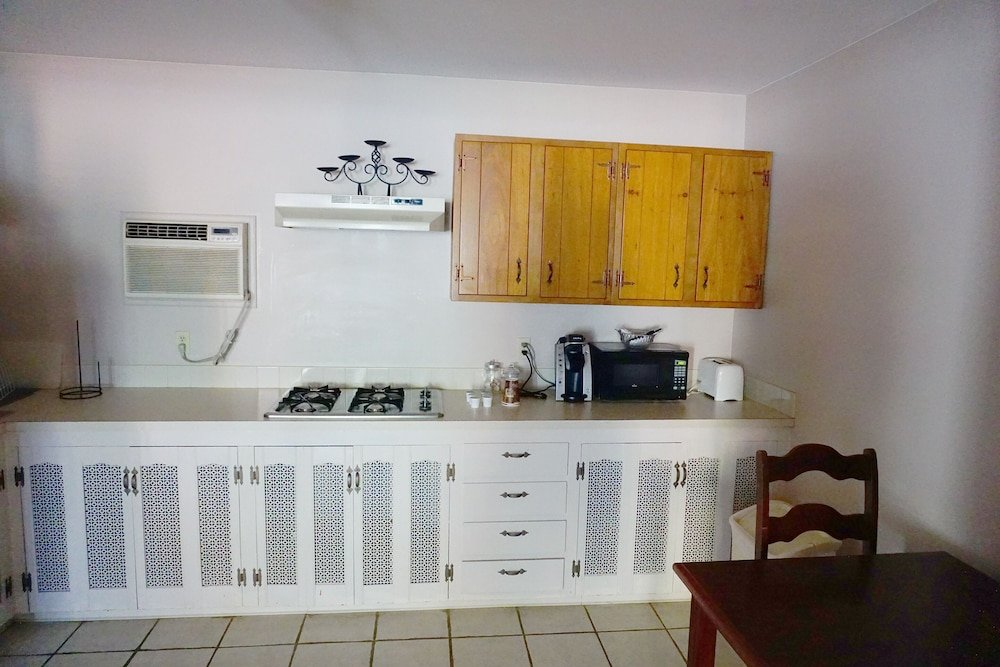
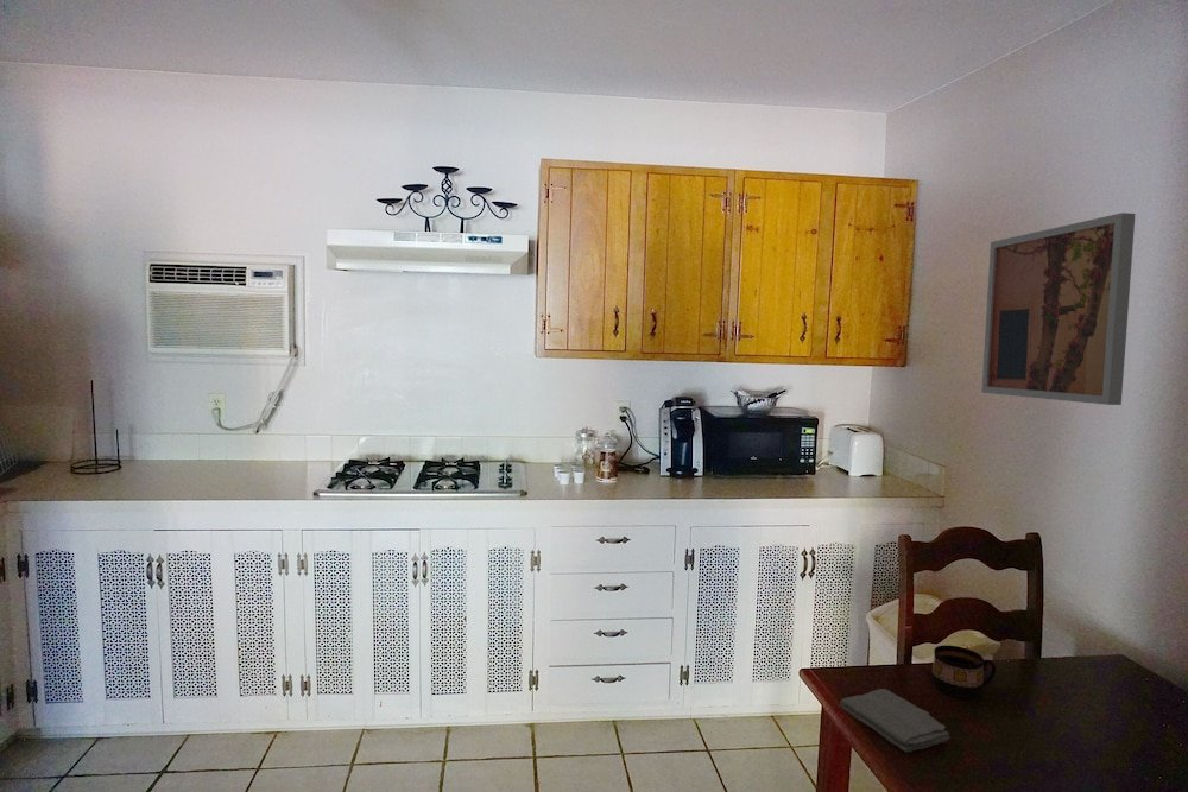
+ washcloth [839,688,952,754]
+ cup [931,644,997,699]
+ wall art [980,211,1137,406]
